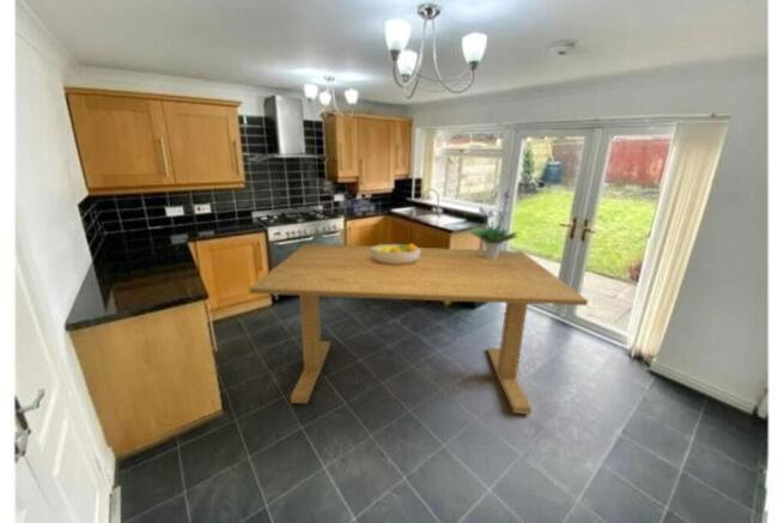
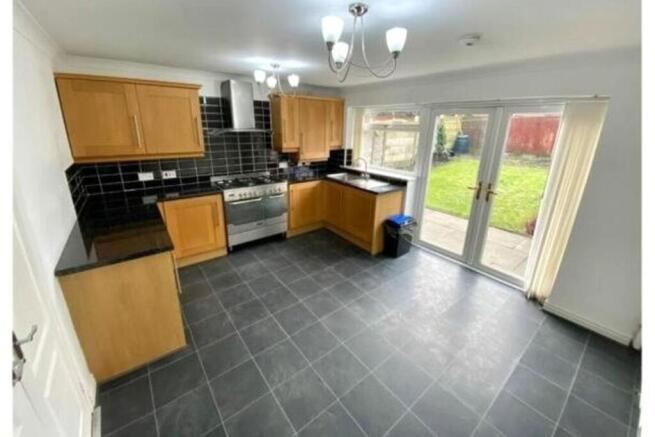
- fruit bowl [371,242,420,264]
- potted plant [467,189,519,259]
- dining table [248,243,589,415]
